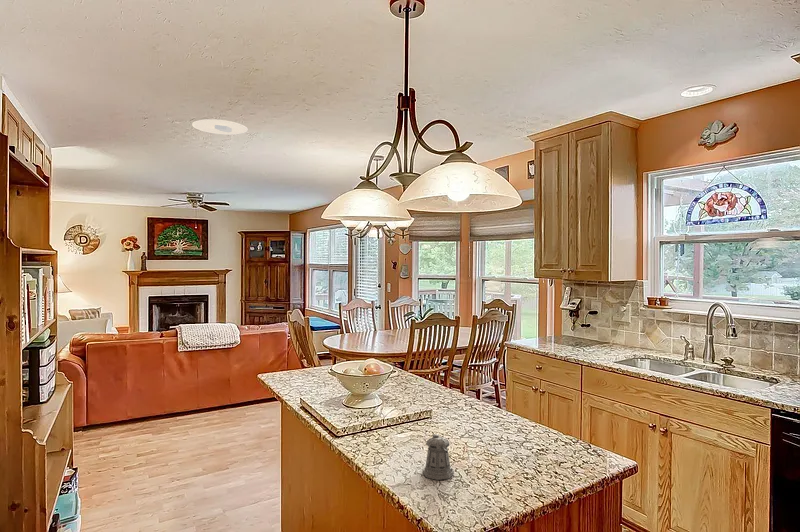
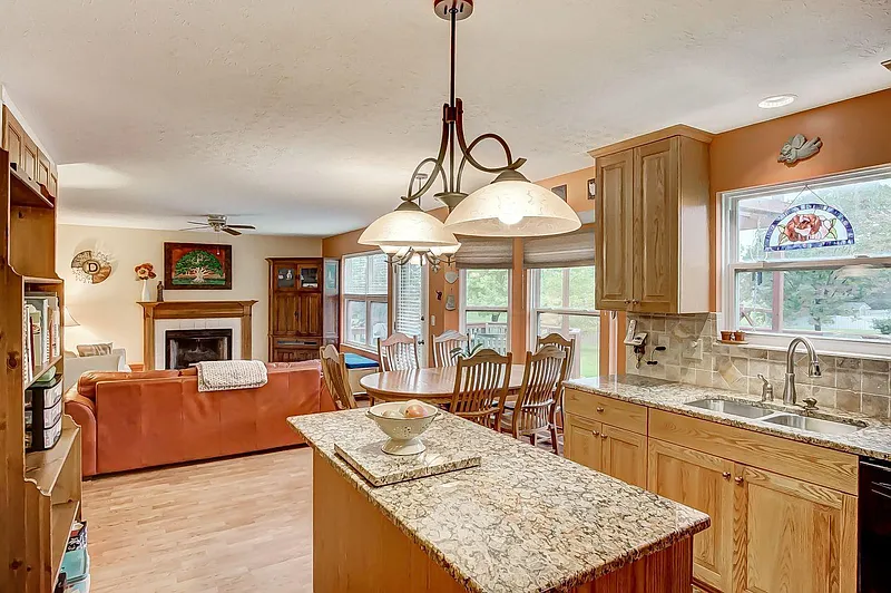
- recessed light [191,118,249,136]
- pepper shaker [421,433,455,481]
